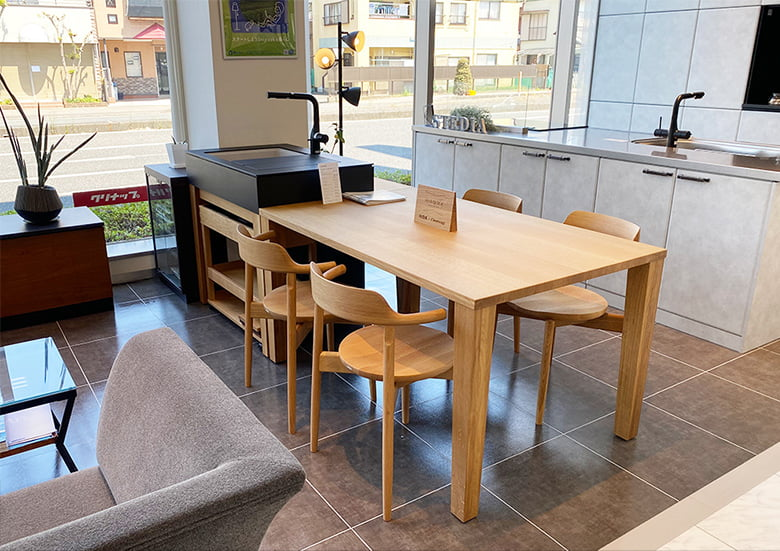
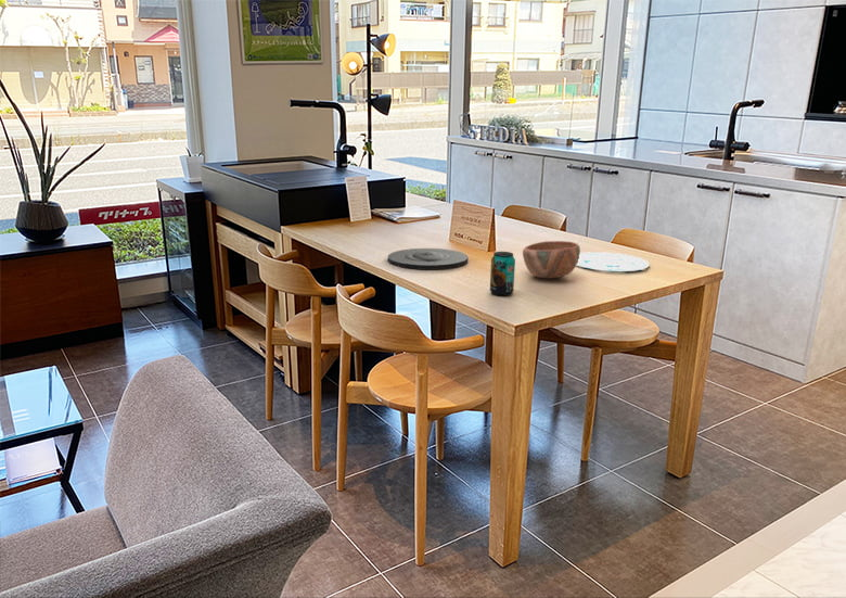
+ plate [577,251,651,272]
+ plate [387,247,470,270]
+ bowl [522,240,581,280]
+ beverage can [489,251,516,296]
